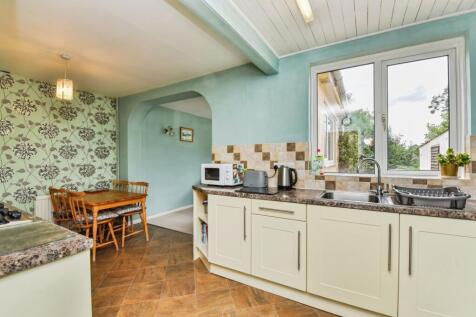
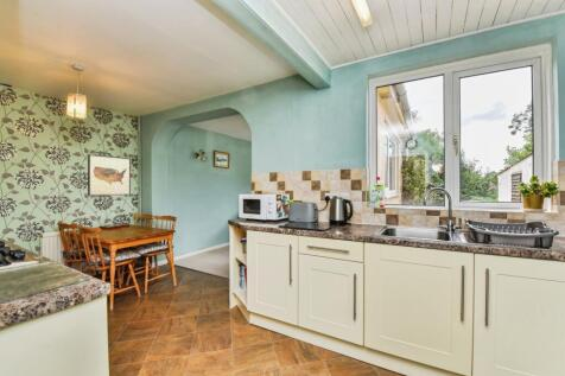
+ wall art [87,153,132,197]
